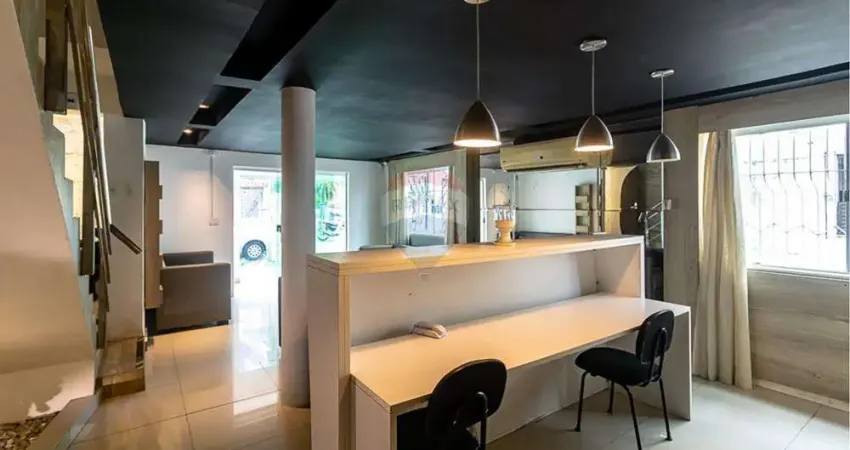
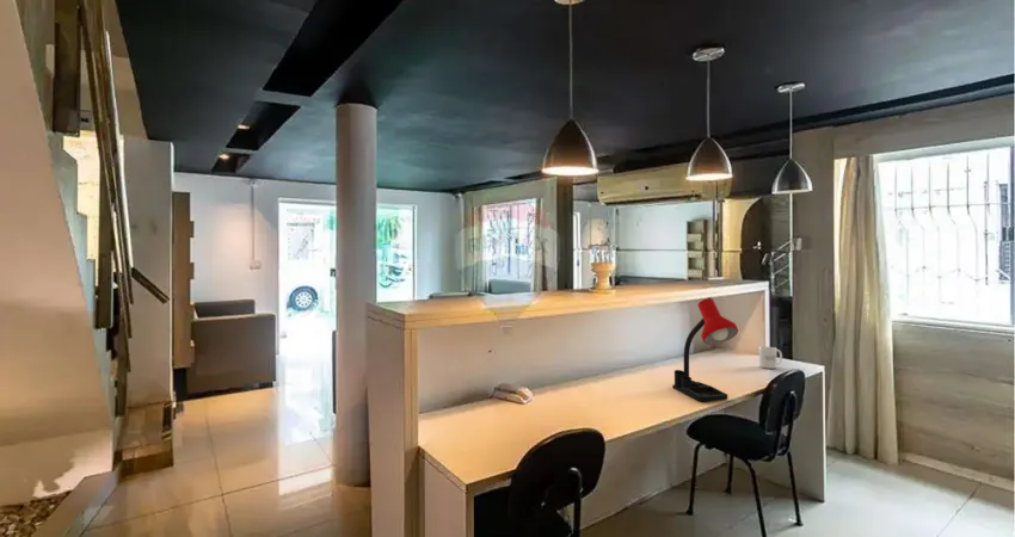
+ mug [758,346,783,370]
+ desk lamp [671,297,739,402]
